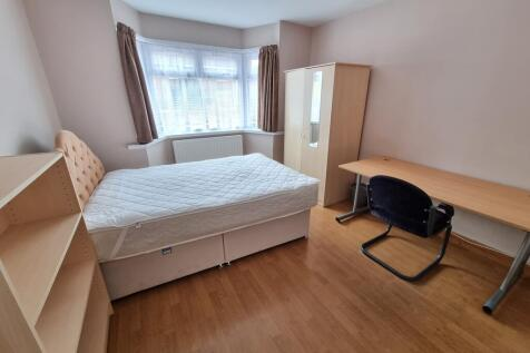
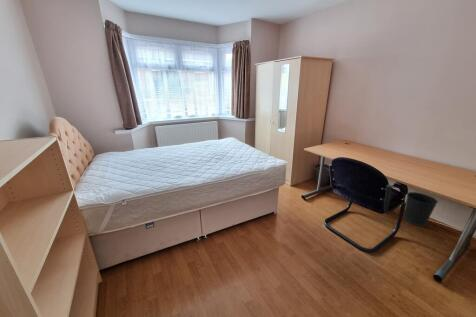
+ wastebasket [402,191,439,227]
